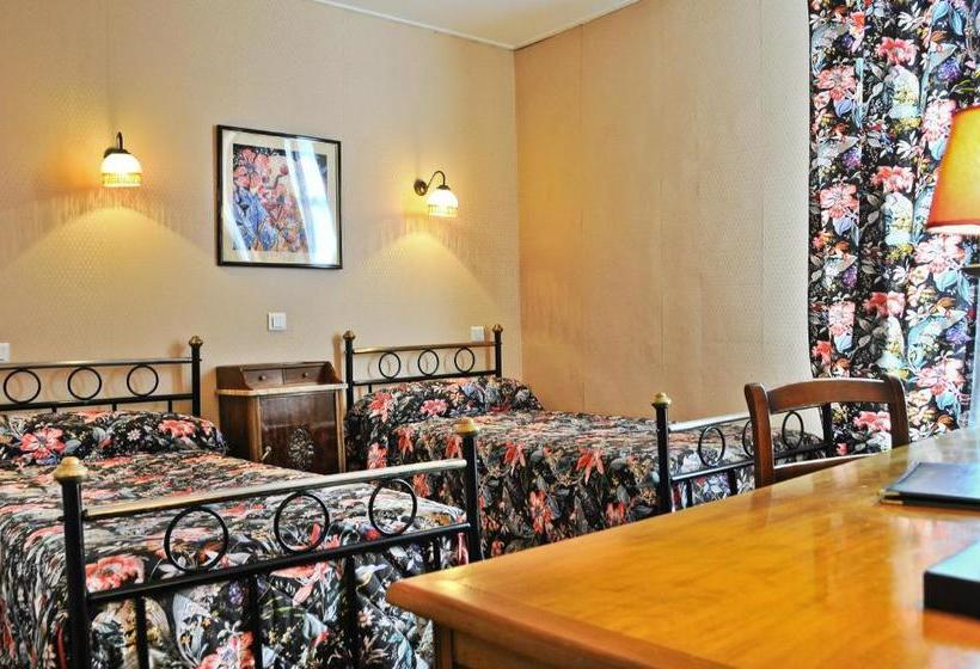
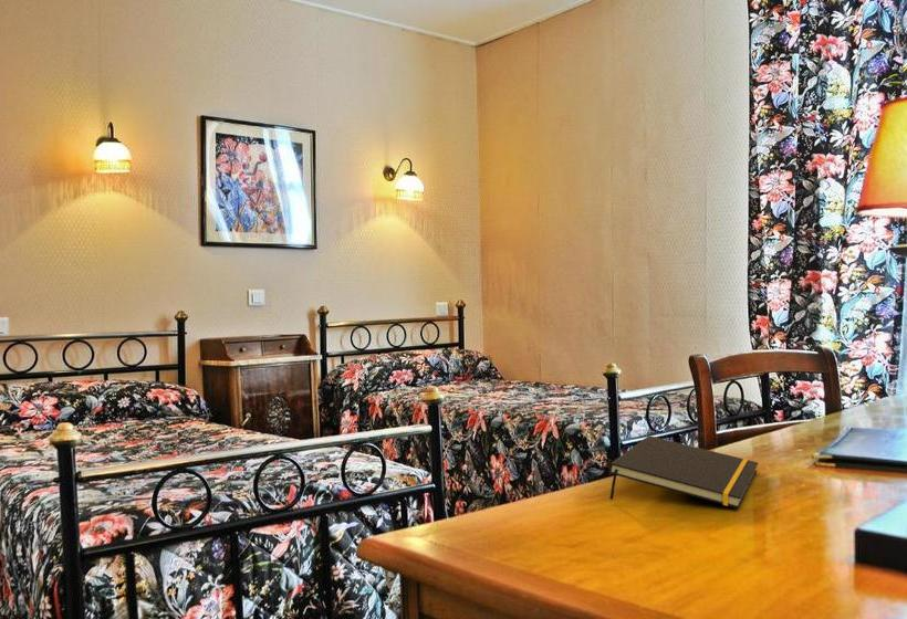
+ notepad [608,434,759,510]
